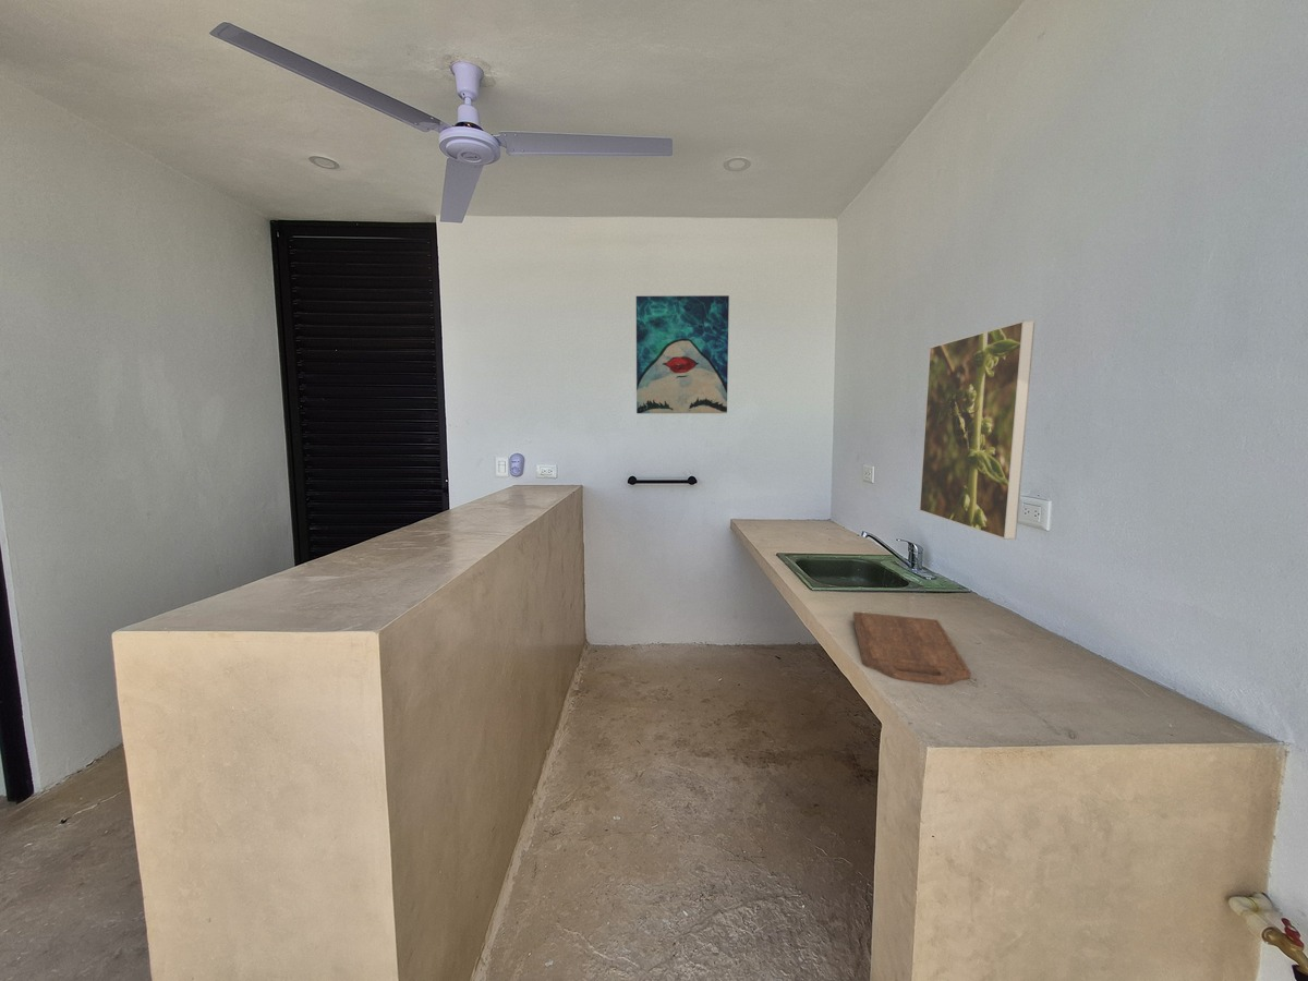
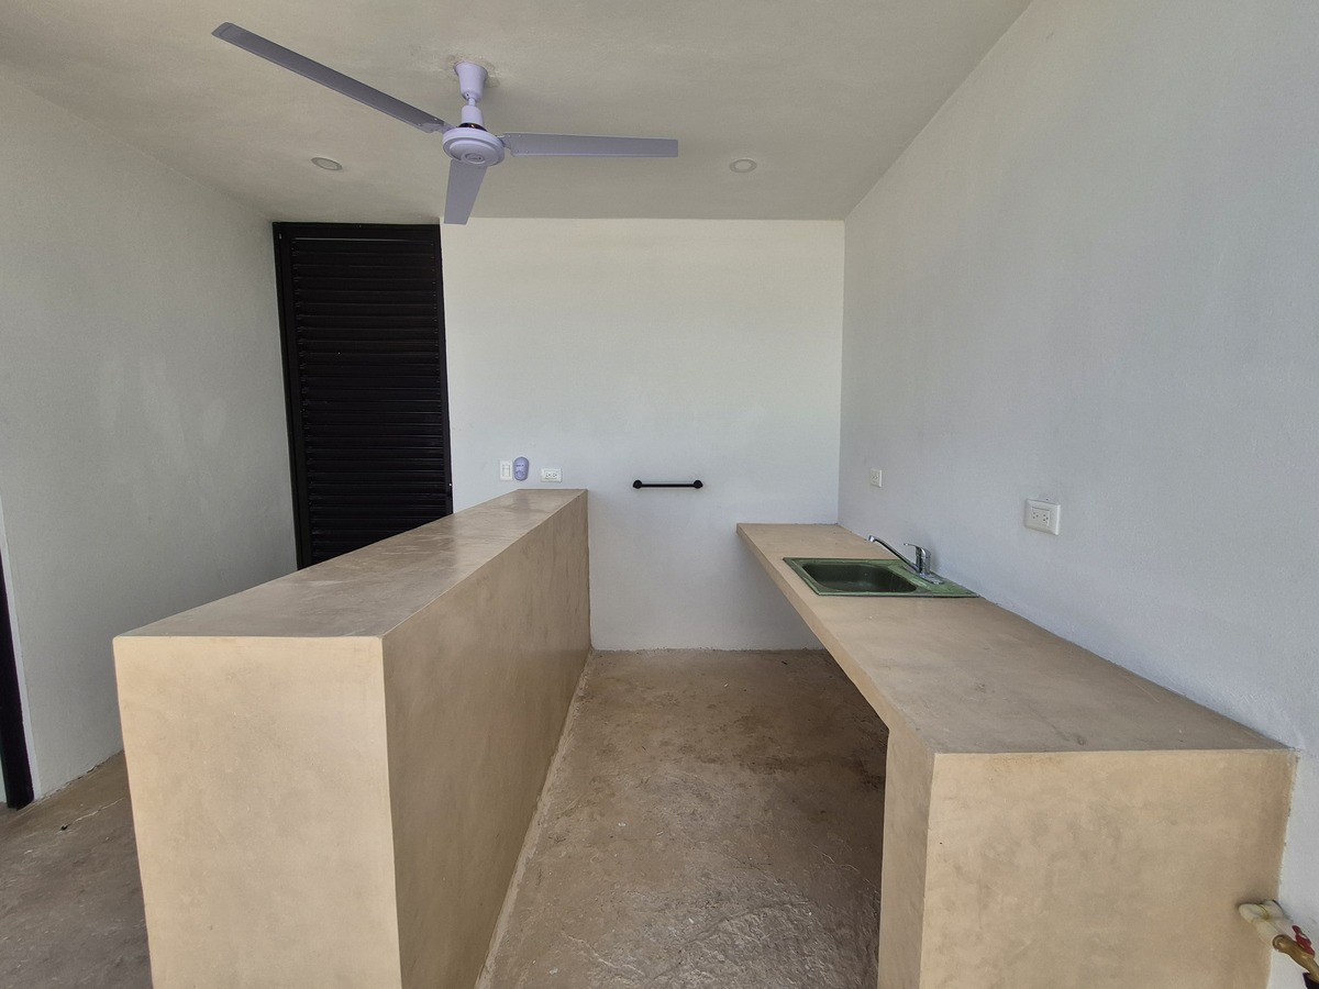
- wall art [635,294,730,414]
- cutting board [851,610,972,686]
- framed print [918,319,1037,541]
